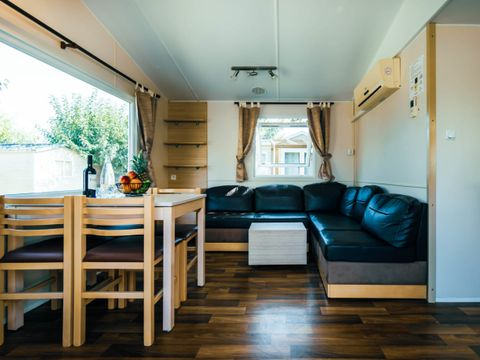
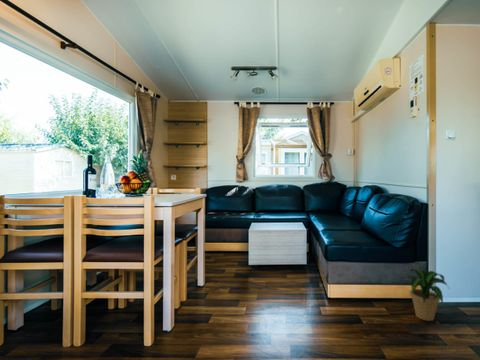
+ potted plant [396,267,451,322]
